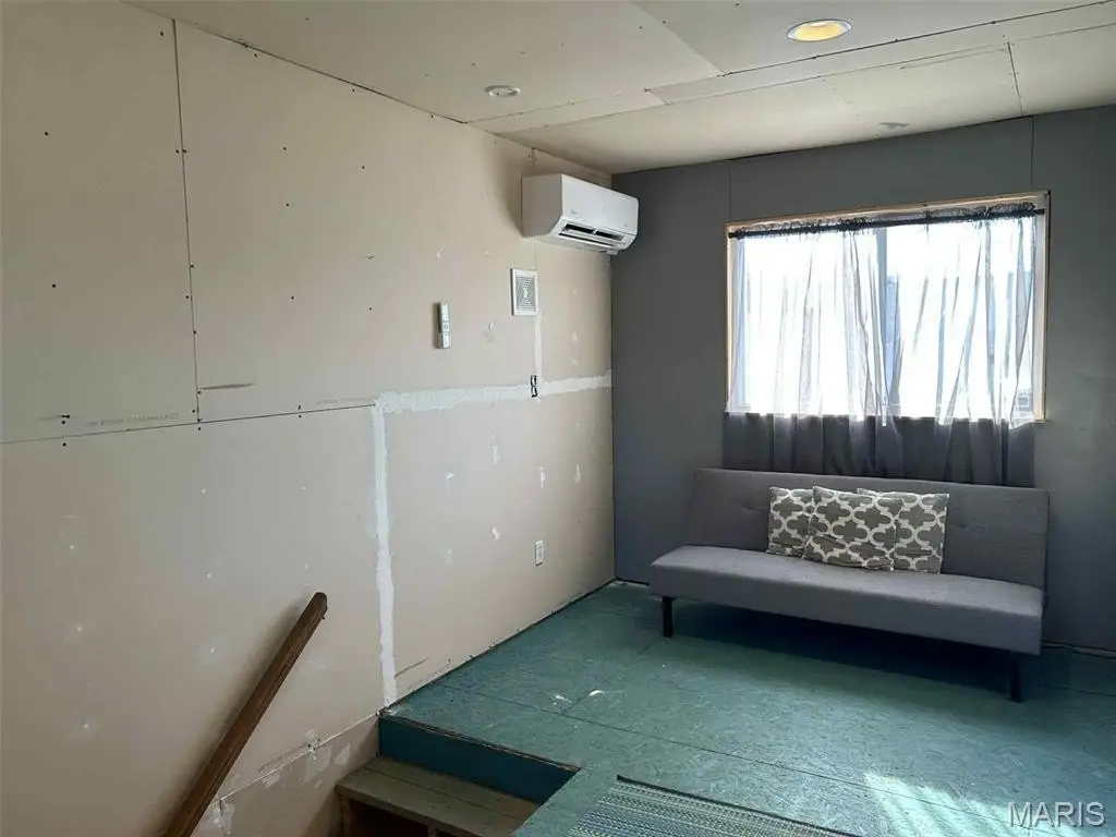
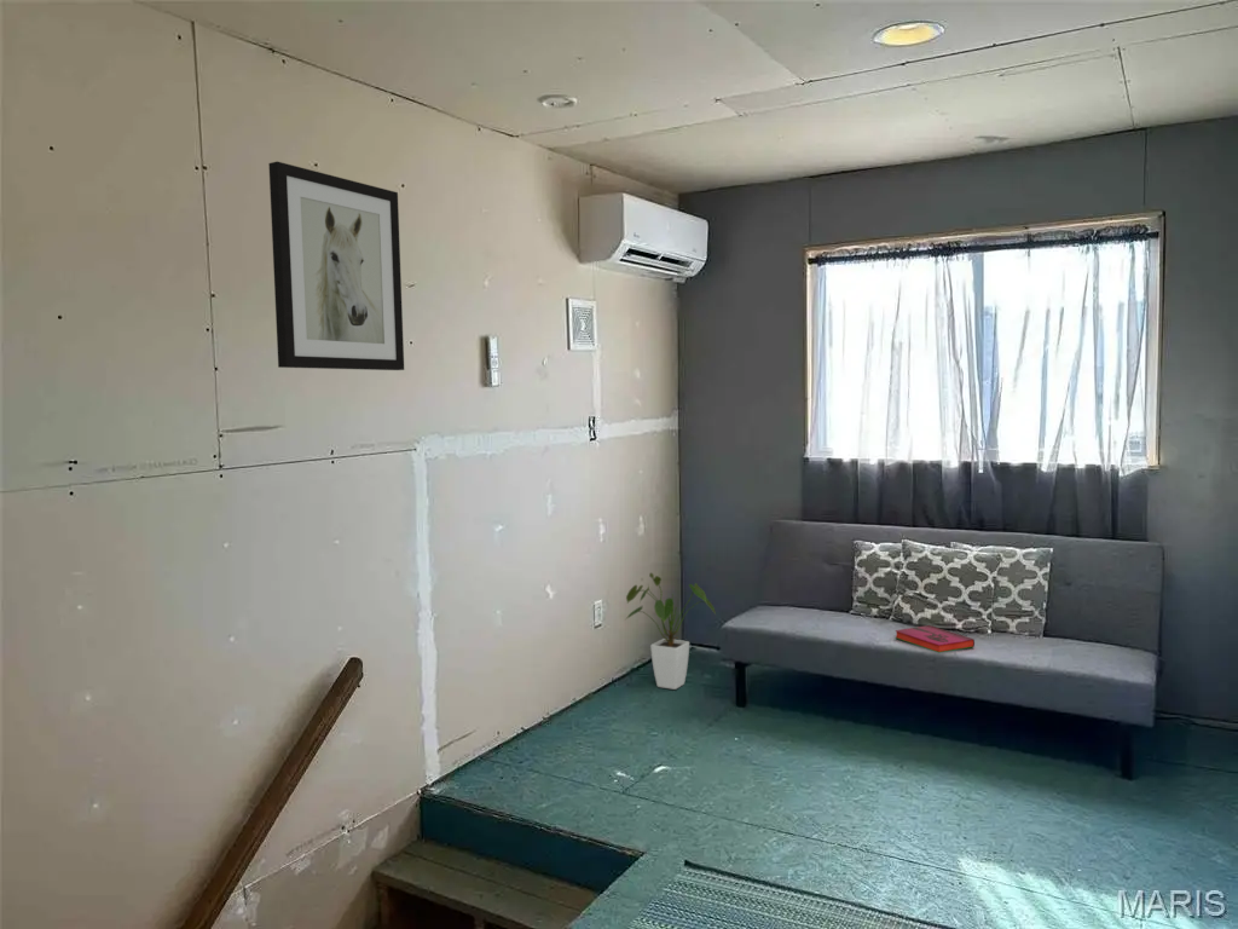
+ wall art [267,160,405,371]
+ house plant [625,572,717,691]
+ hardback book [893,624,976,654]
